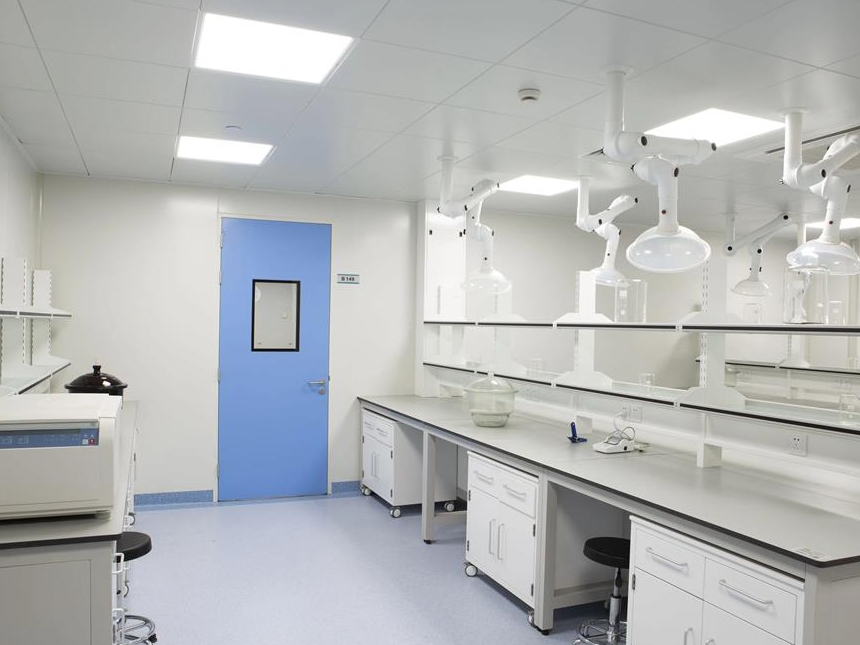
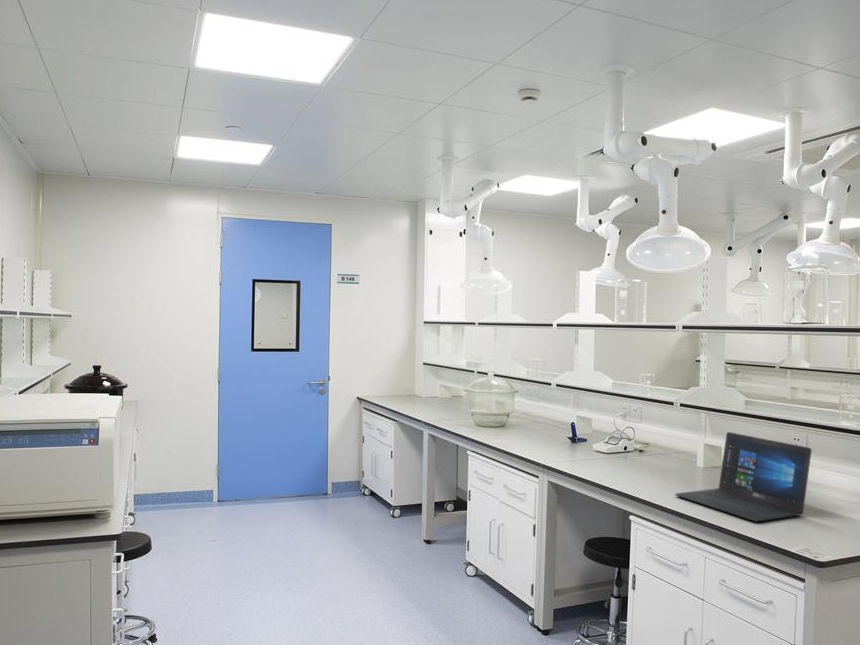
+ laptop [674,431,813,522]
